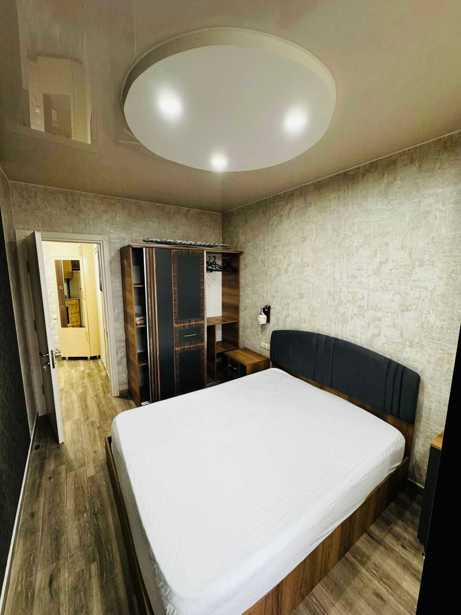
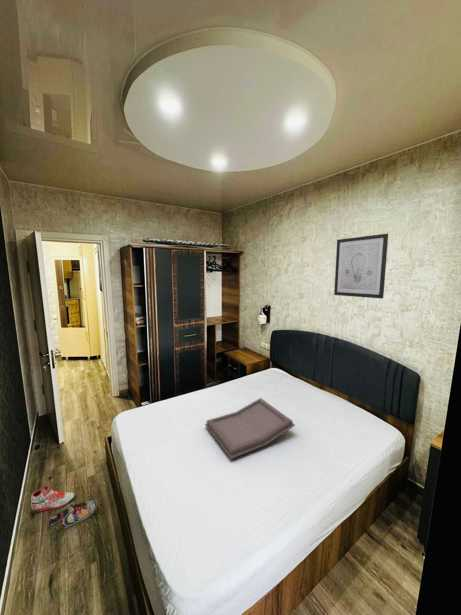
+ wall art [333,233,389,299]
+ shoe [48,498,99,530]
+ serving tray [204,397,296,460]
+ sneaker [30,485,76,514]
